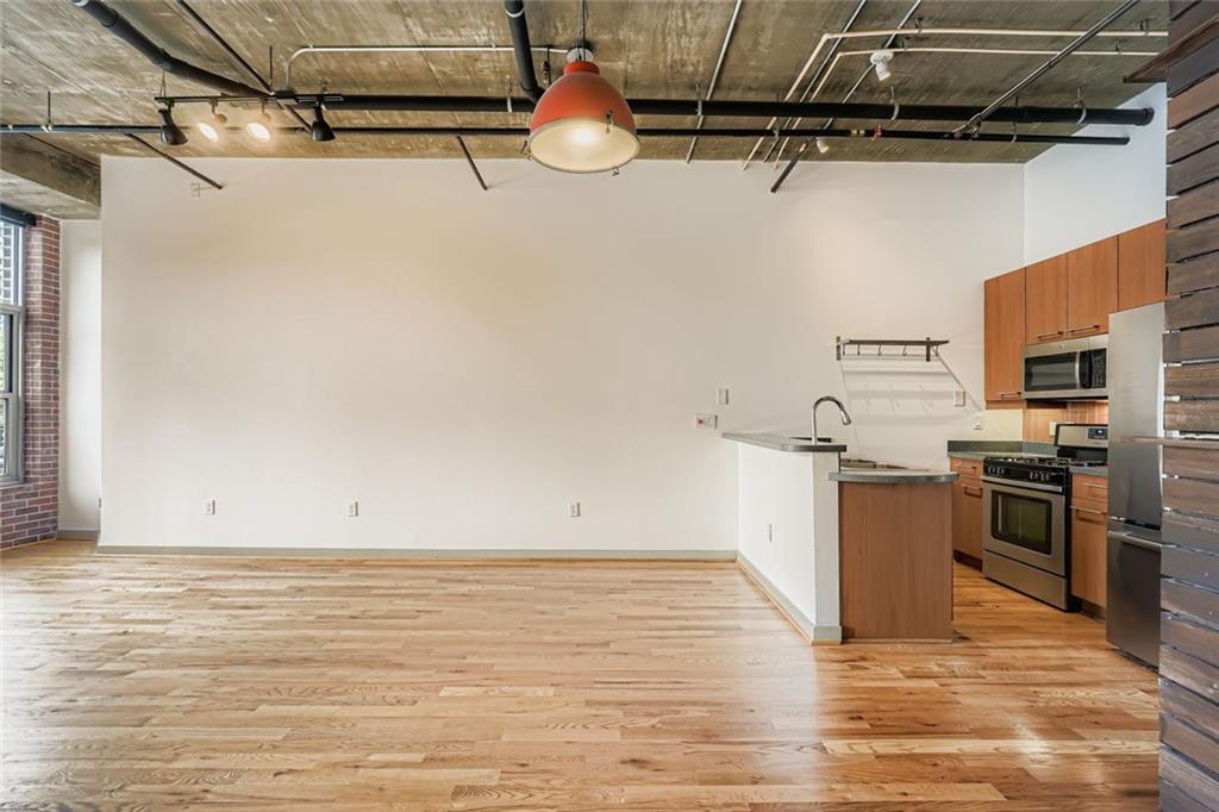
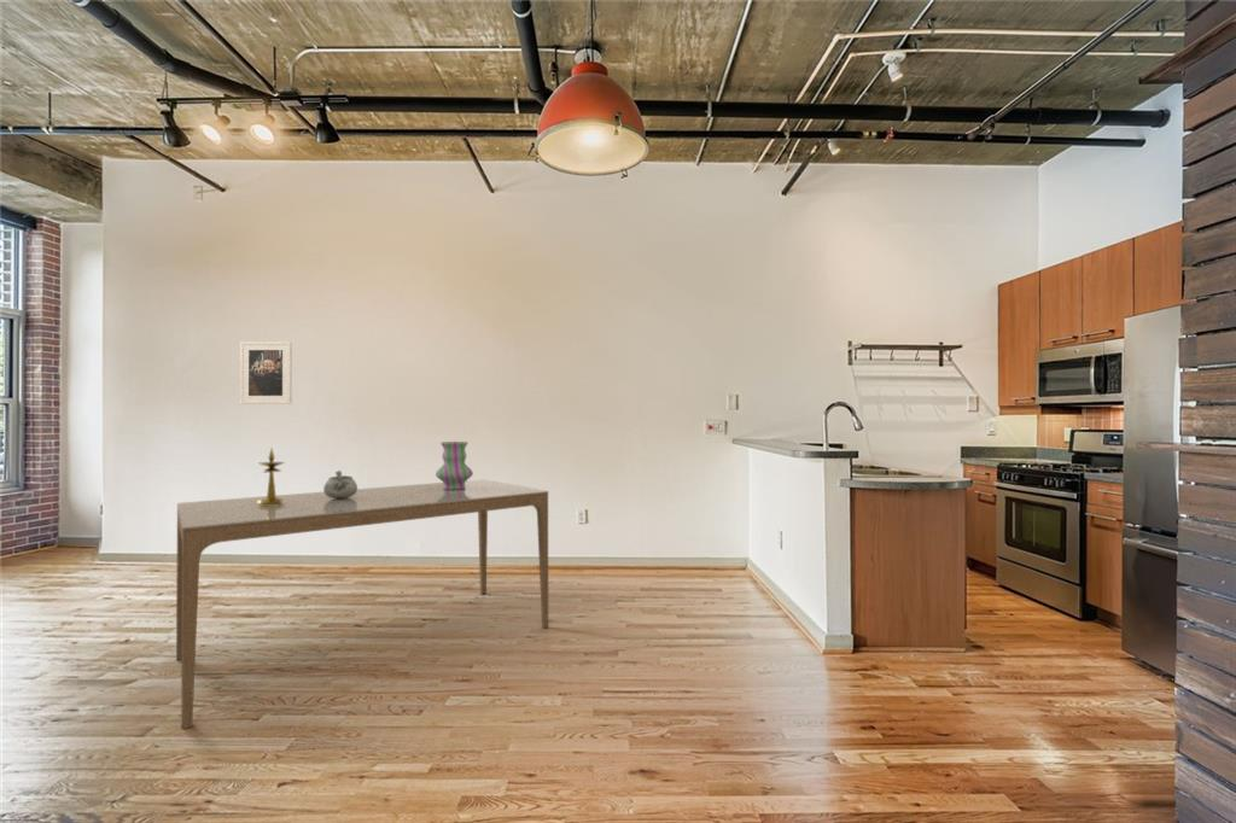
+ dining table [175,478,549,730]
+ decorative bowl [322,469,358,498]
+ candlestick [257,448,286,506]
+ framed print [239,340,293,405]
+ vase [435,440,474,490]
